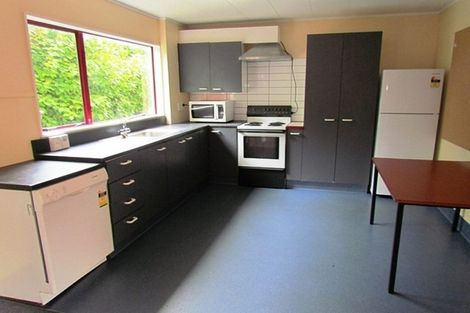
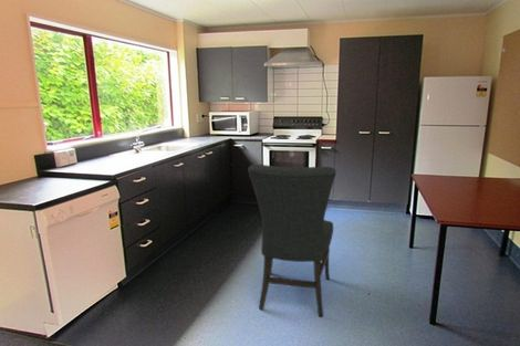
+ chair [247,164,337,317]
